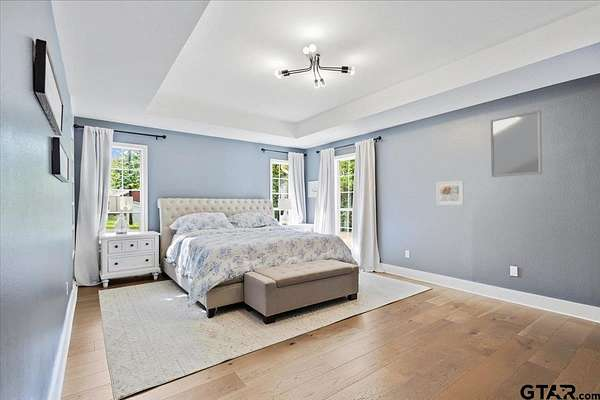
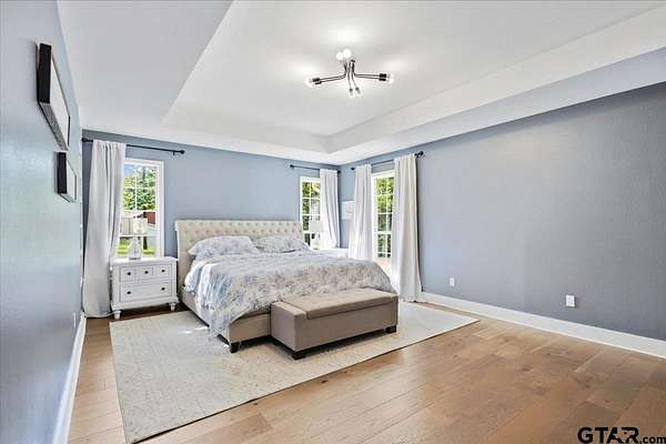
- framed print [435,180,465,206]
- home mirror [490,109,543,178]
